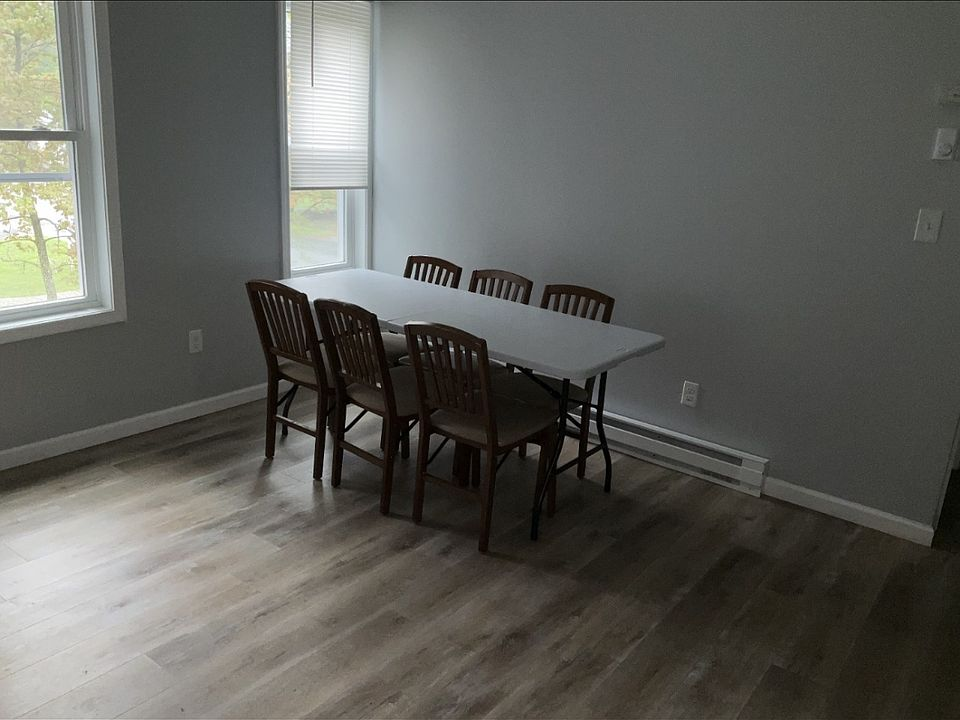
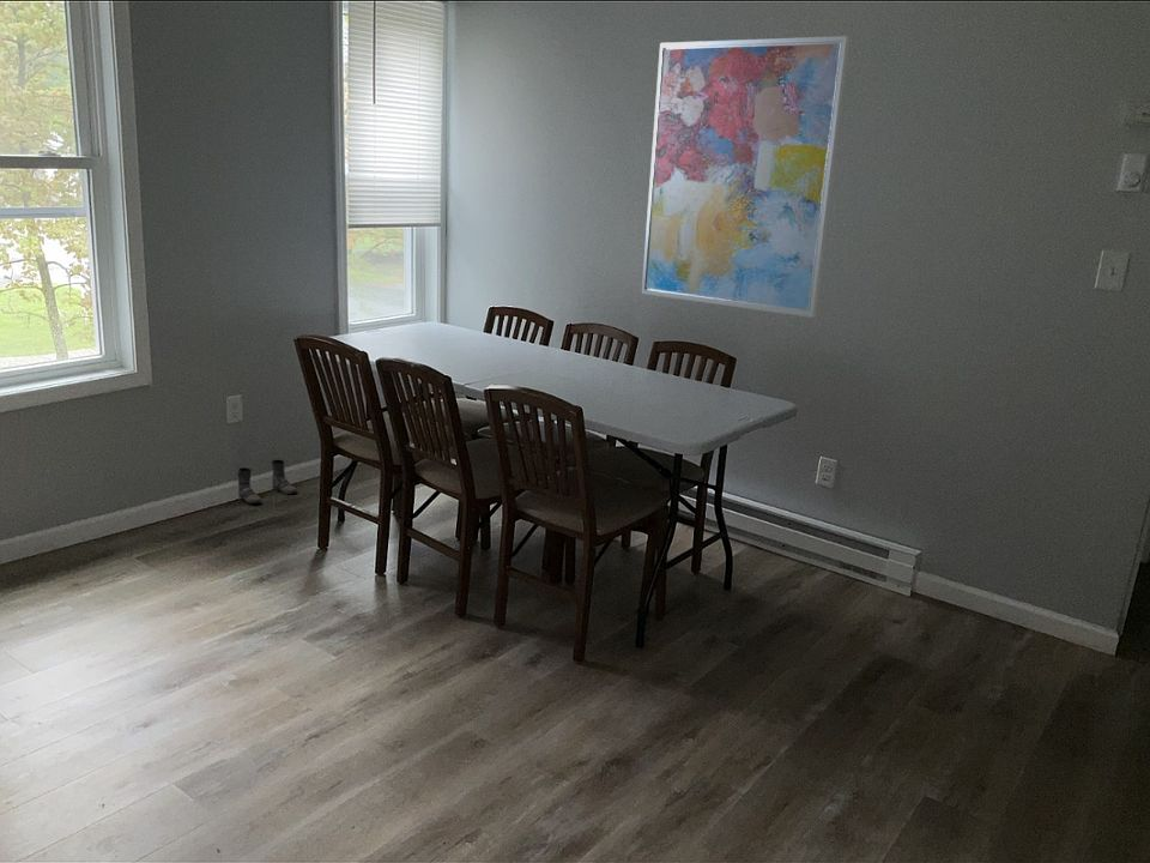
+ boots [236,459,298,505]
+ wall art [641,35,851,319]
